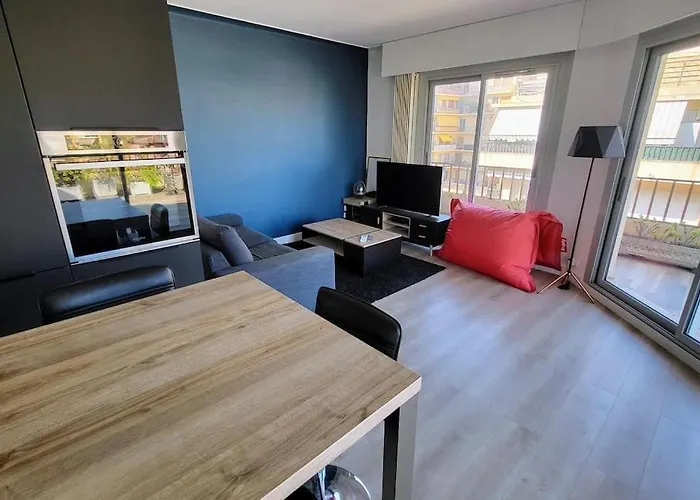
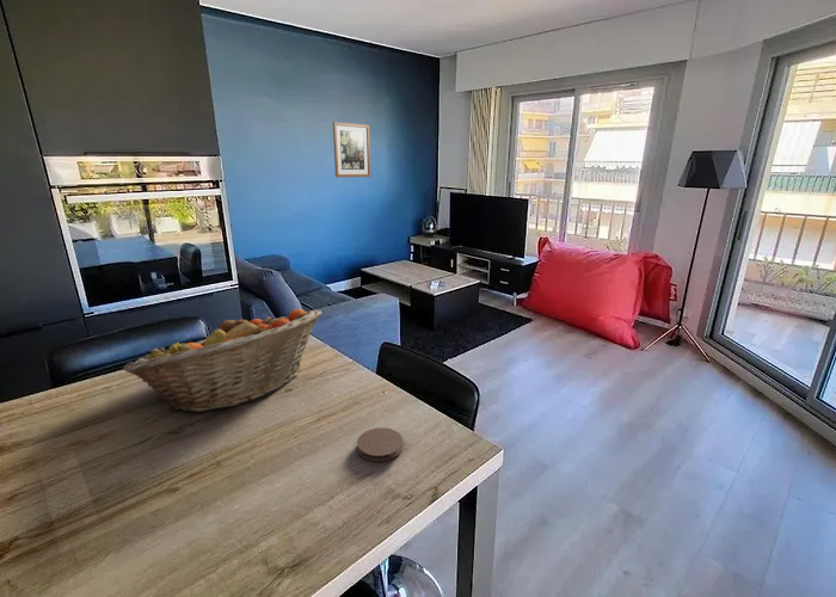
+ coaster [356,426,404,462]
+ wall art [332,121,373,178]
+ fruit basket [122,308,322,413]
